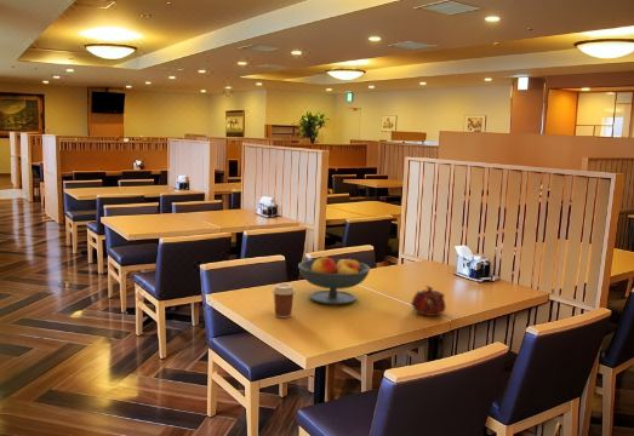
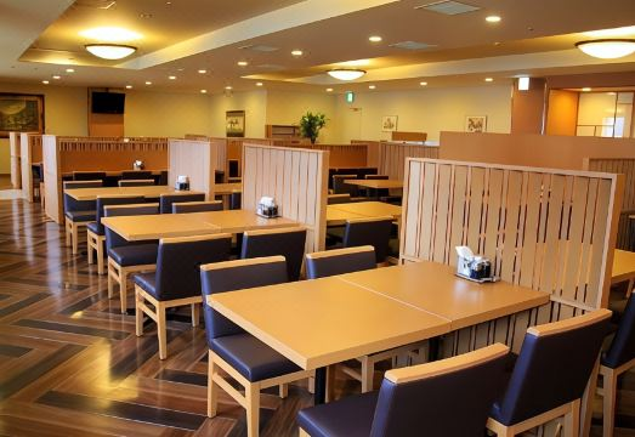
- fruit bowl [297,256,371,306]
- coffee cup [272,282,297,319]
- teapot [410,285,447,317]
